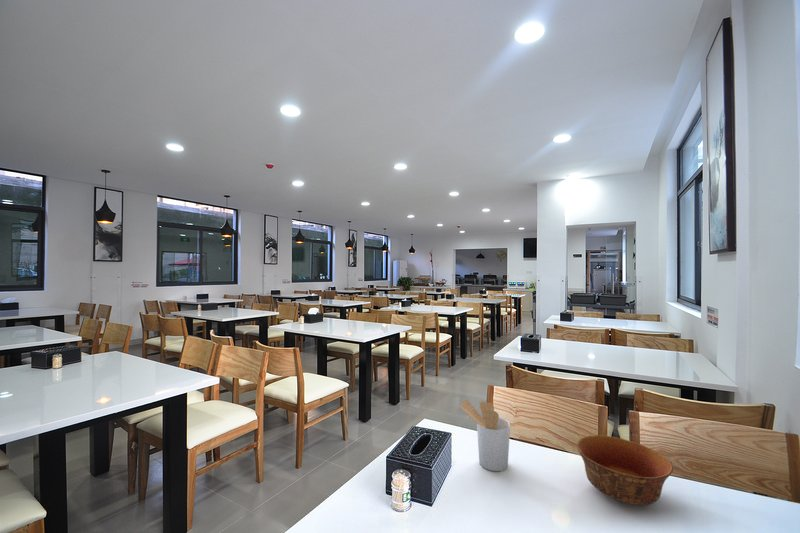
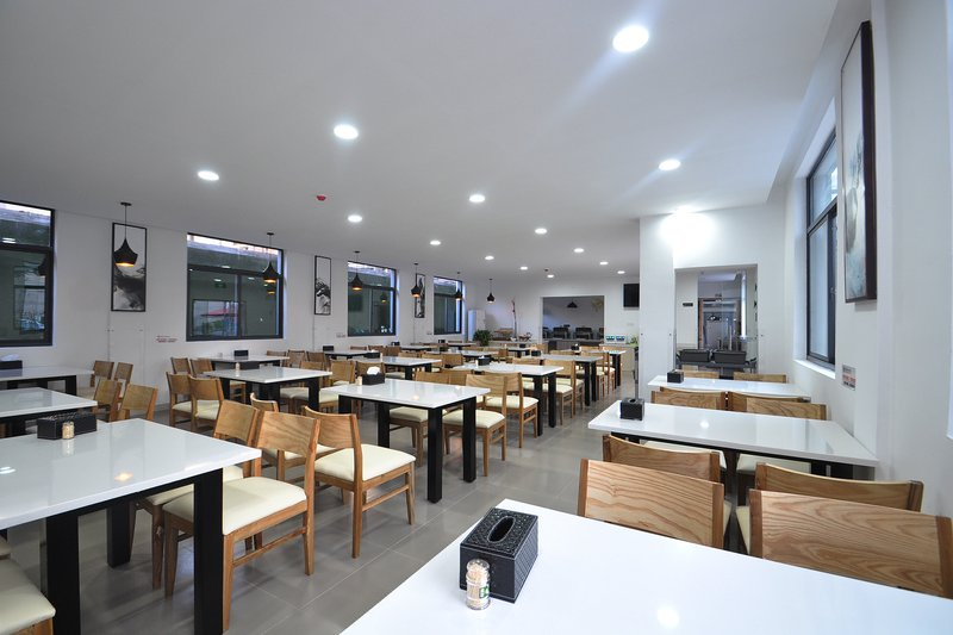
- bowl [576,434,674,506]
- utensil holder [459,399,511,472]
